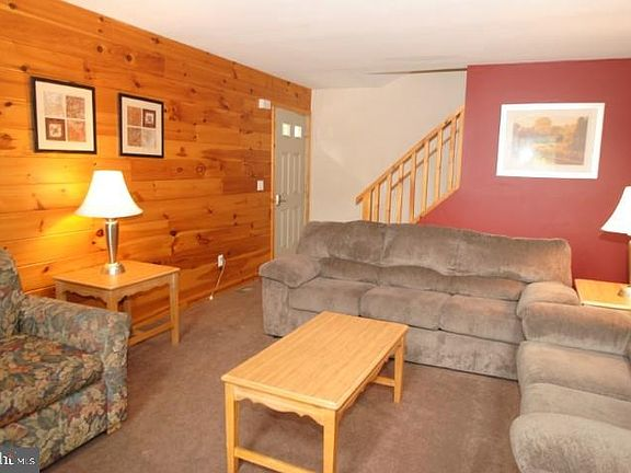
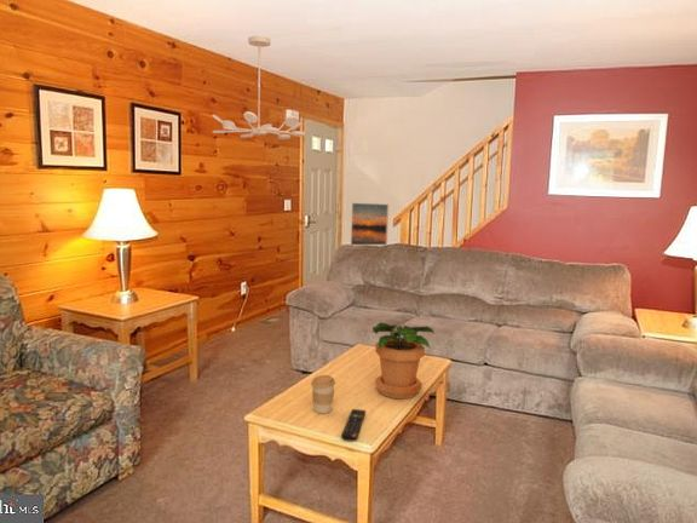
+ coffee cup [310,374,336,414]
+ potted plant [371,321,436,400]
+ ceiling light [211,35,306,140]
+ remote control [340,408,367,442]
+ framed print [350,202,390,246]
